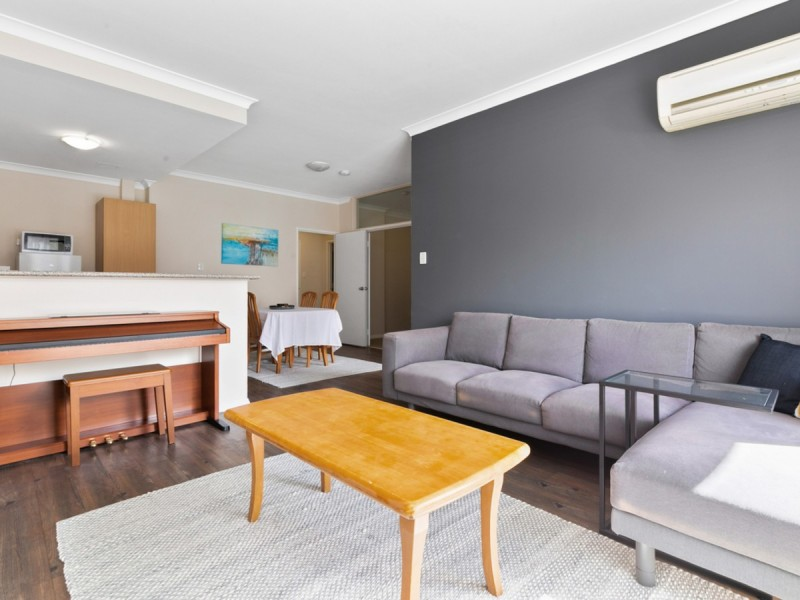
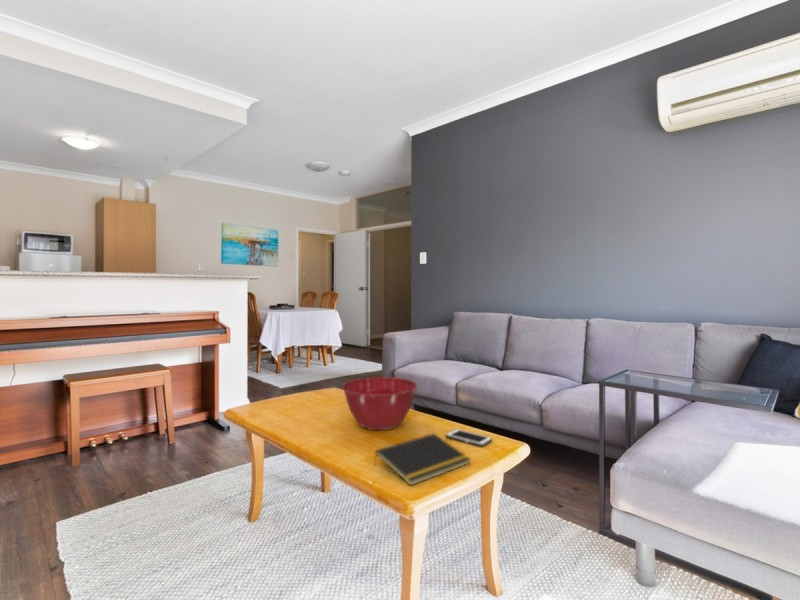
+ notepad [373,432,472,486]
+ mixing bowl [341,376,418,431]
+ cell phone [444,428,493,447]
